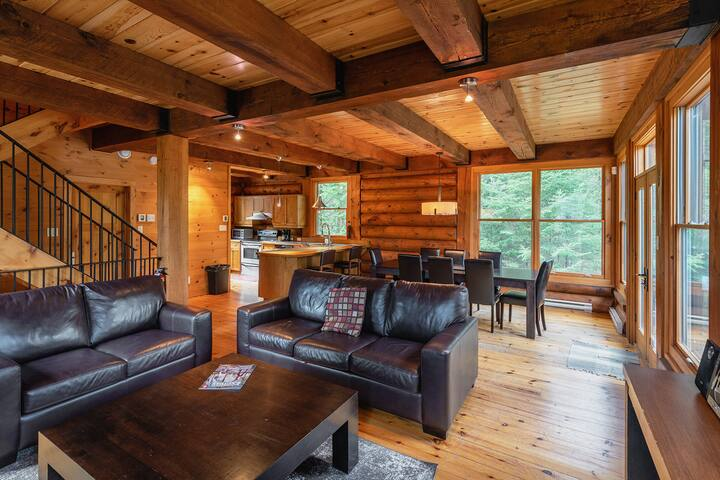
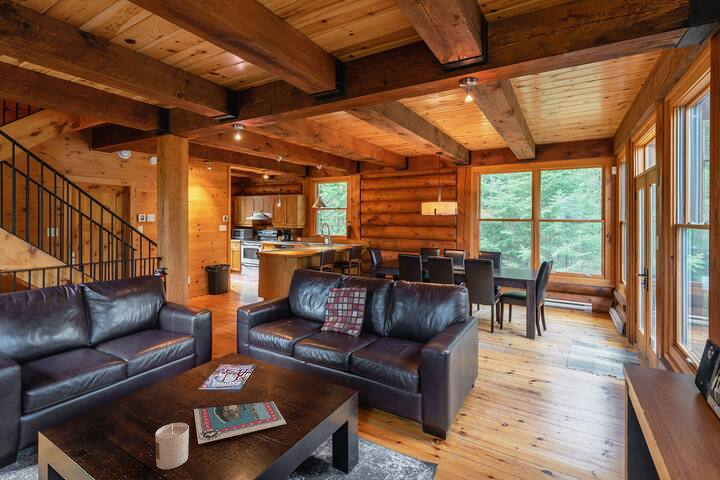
+ candle [154,422,190,470]
+ postcard [193,401,288,445]
